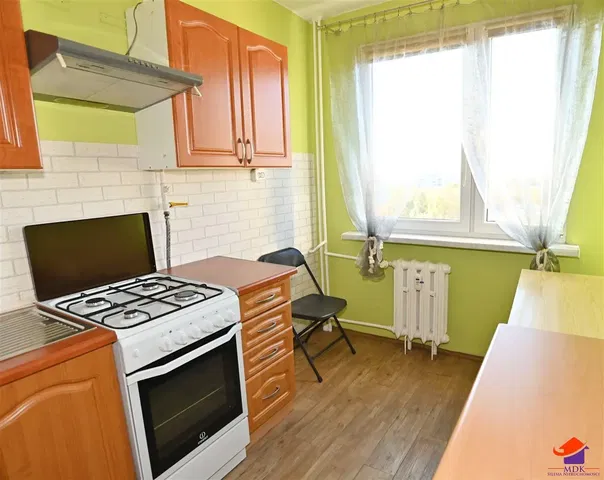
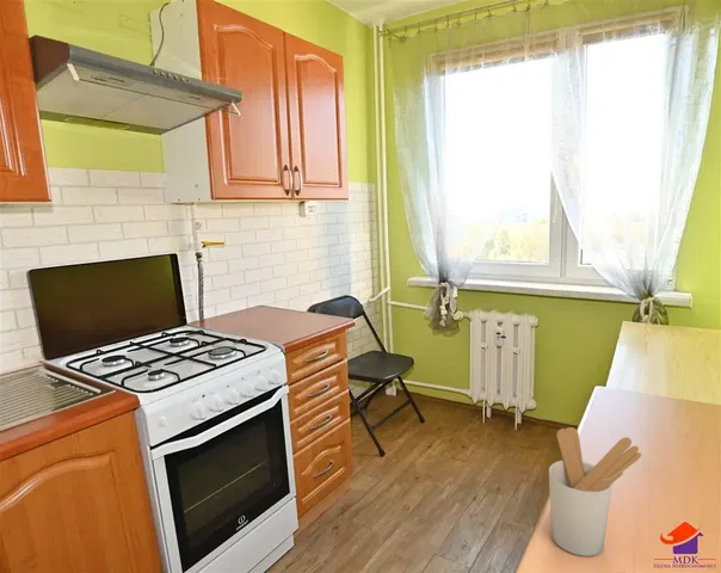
+ utensil holder [548,426,642,557]
